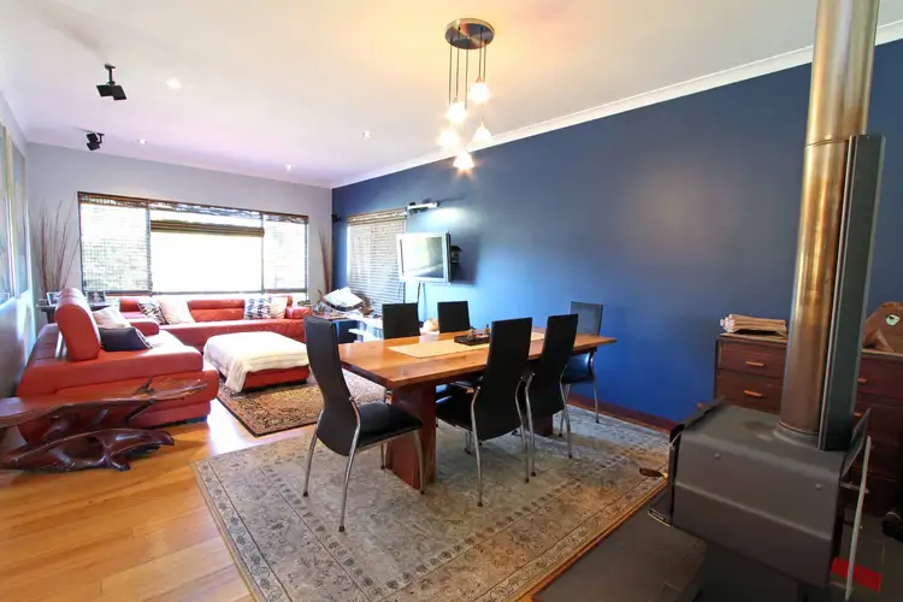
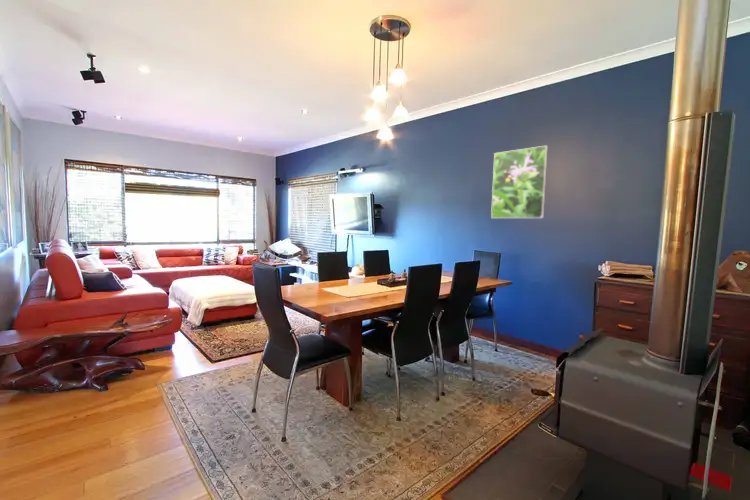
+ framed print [490,144,549,219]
